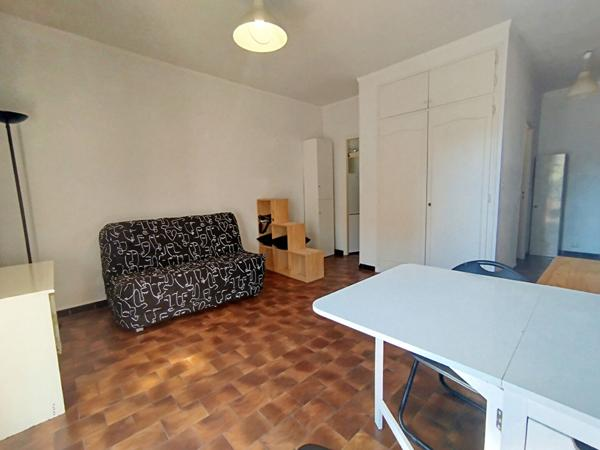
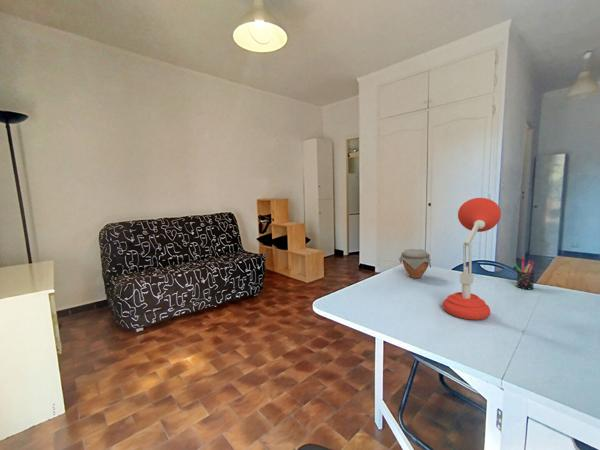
+ jar [398,248,432,279]
+ pen holder [512,257,536,290]
+ desk lamp [442,197,502,321]
